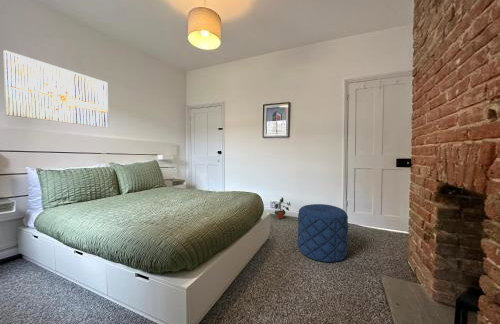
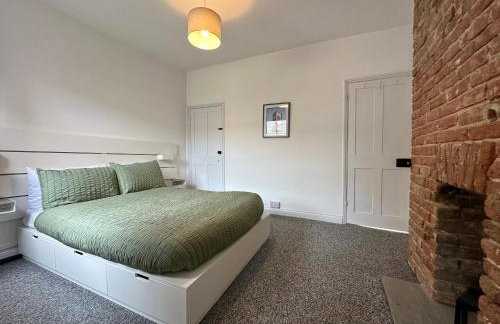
- pouf [296,203,349,263]
- potted plant [272,196,291,220]
- wall art [3,49,109,129]
